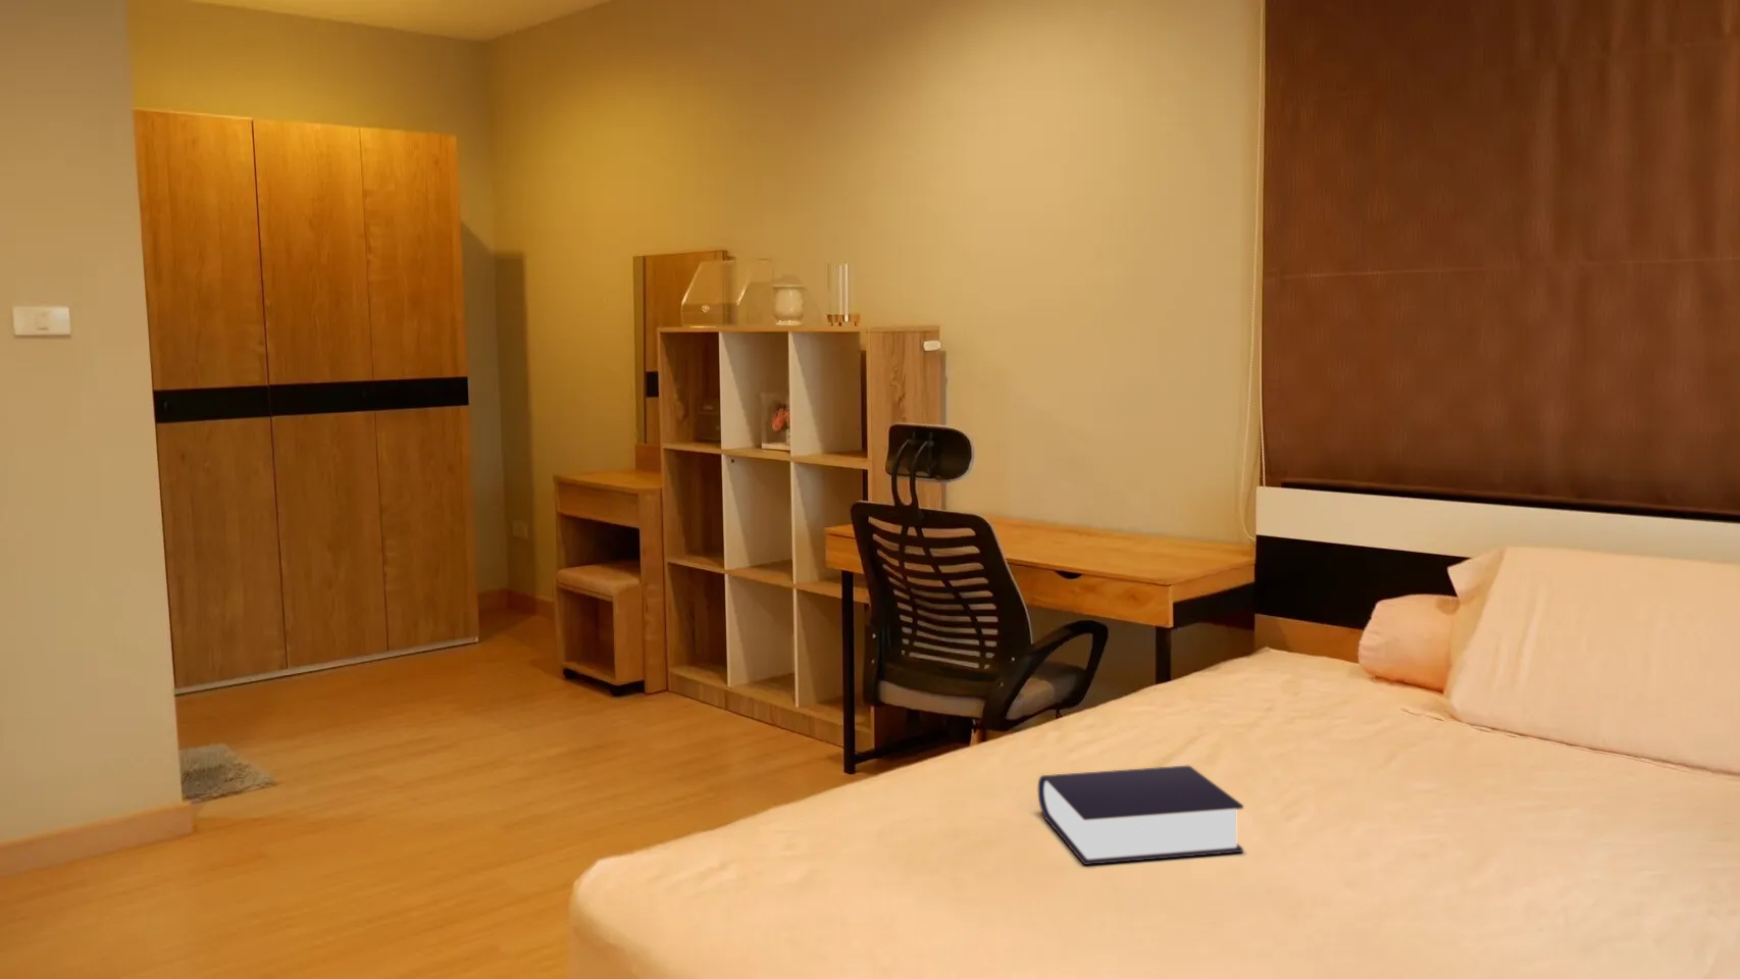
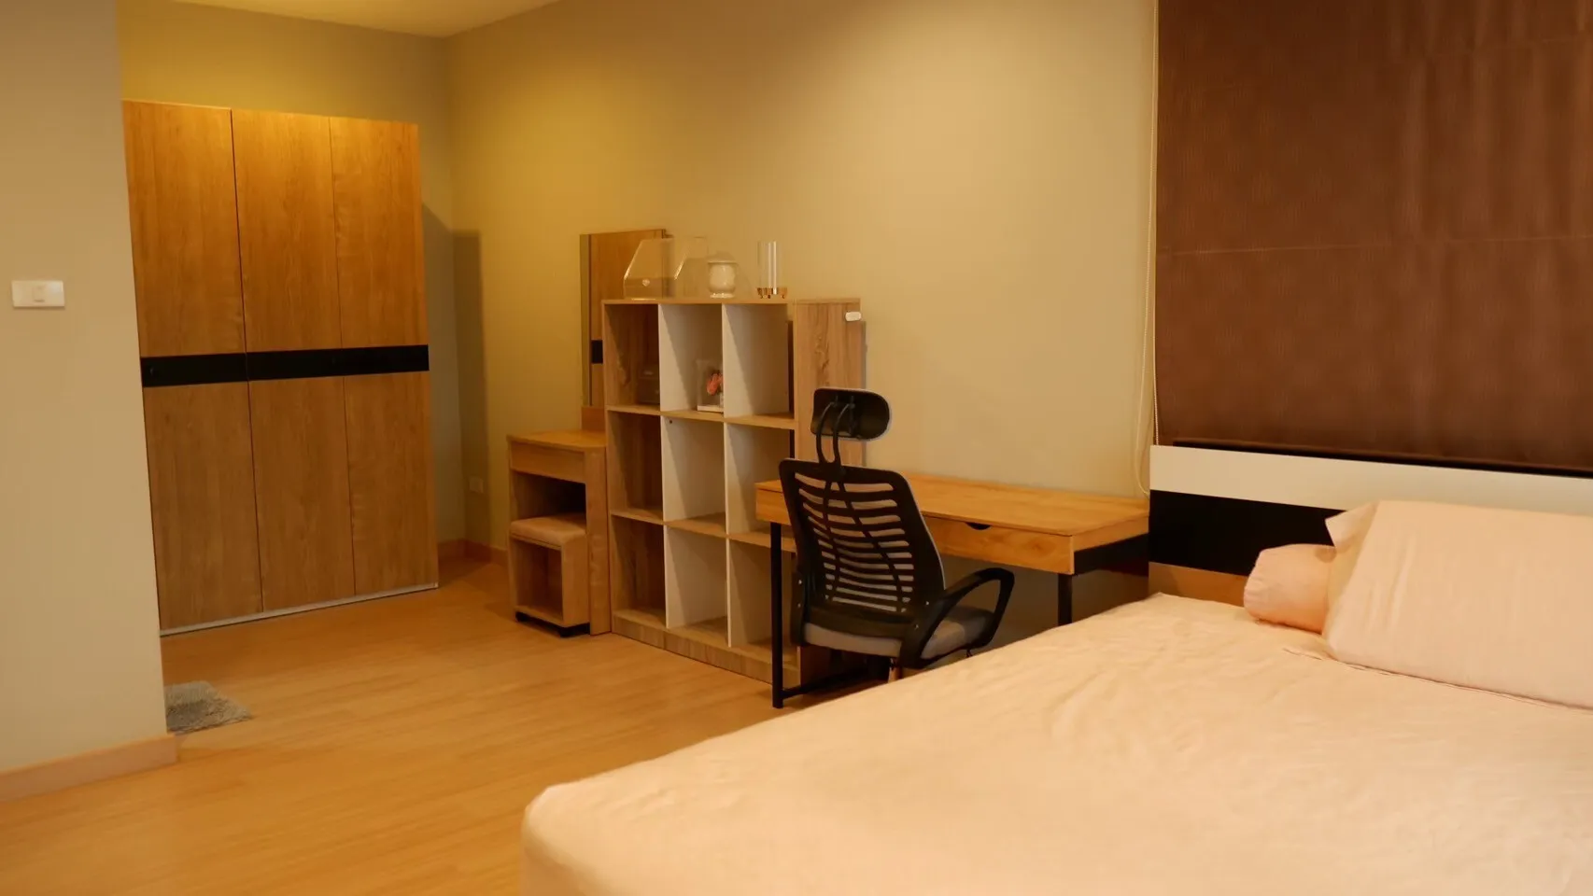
- book [1037,765,1244,865]
